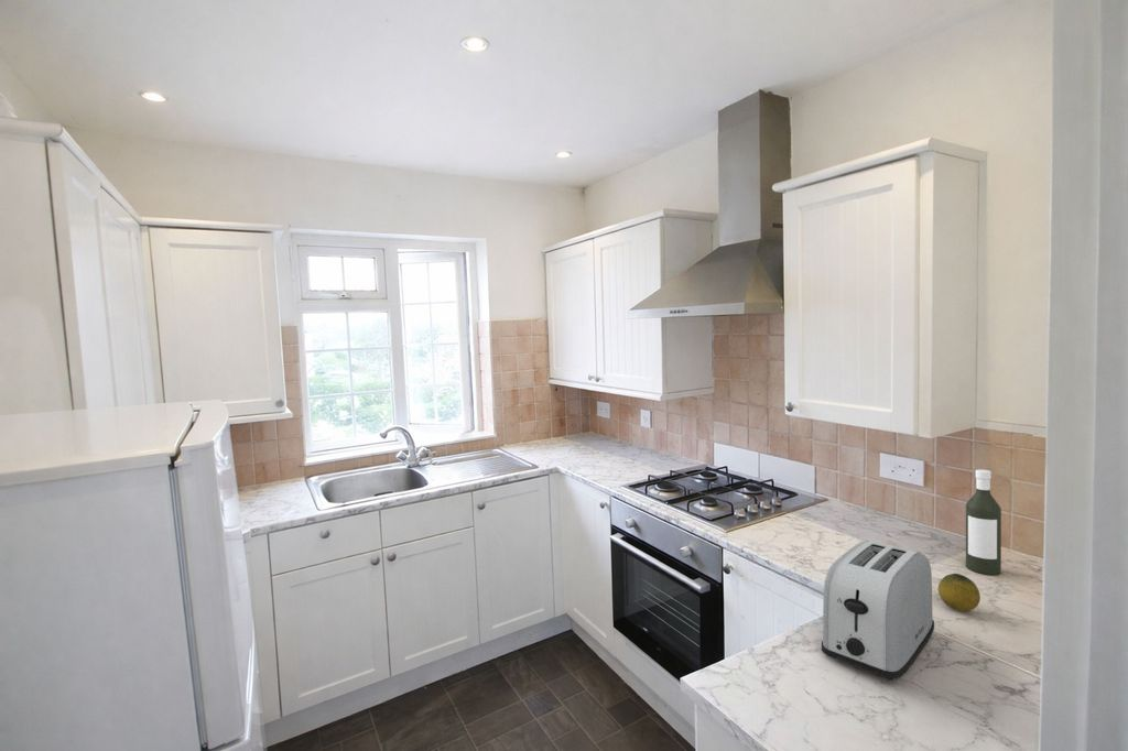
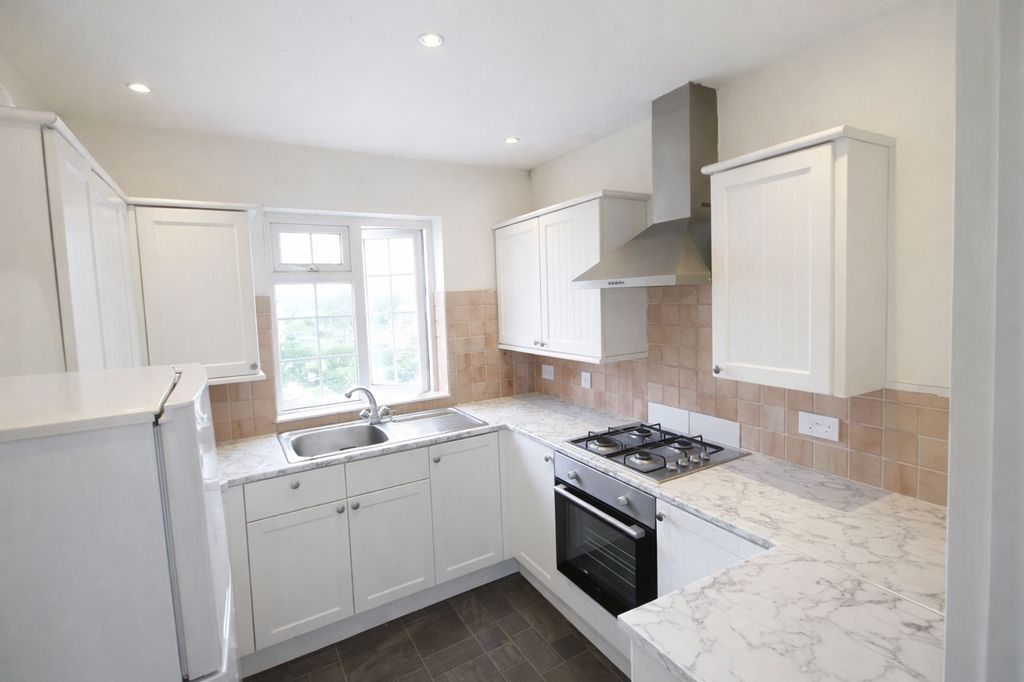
- bottle [965,468,1002,576]
- toaster [821,540,935,681]
- fruit [937,573,981,612]
